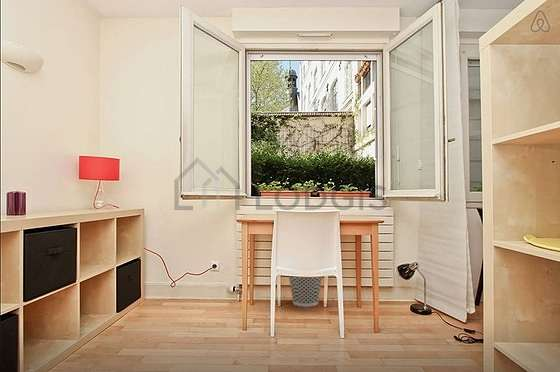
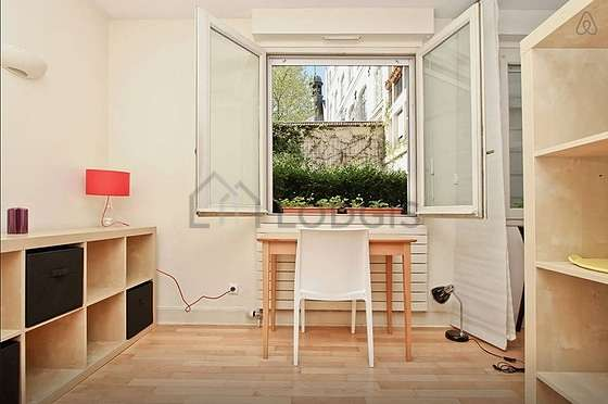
- wastebasket [288,276,323,308]
